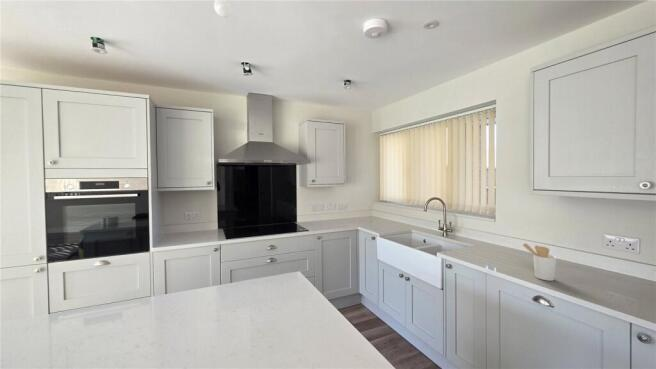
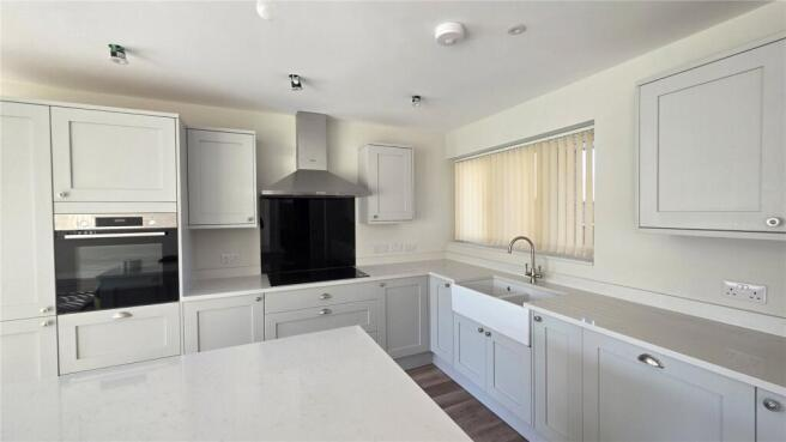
- utensil holder [522,242,558,282]
